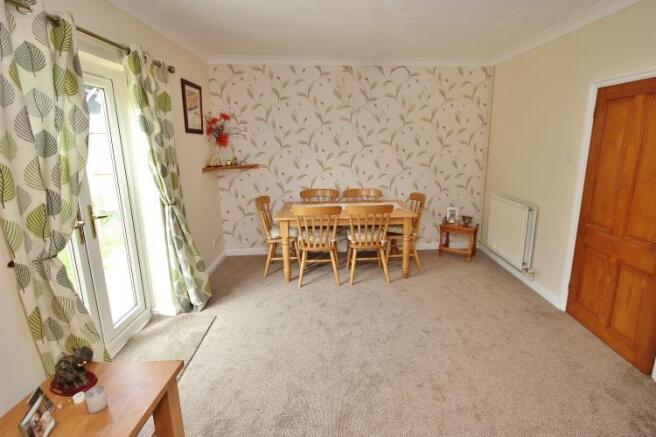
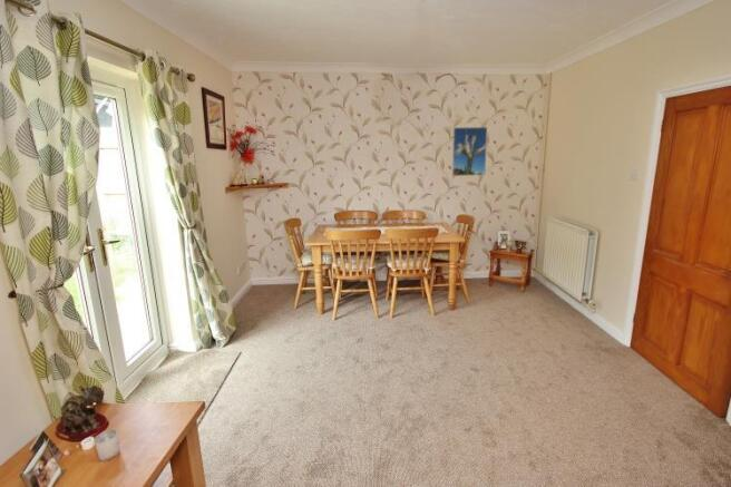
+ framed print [451,126,488,177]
